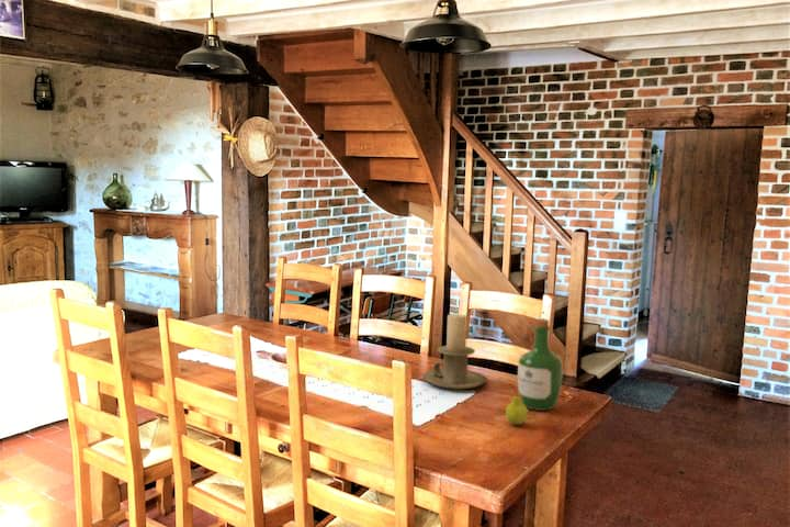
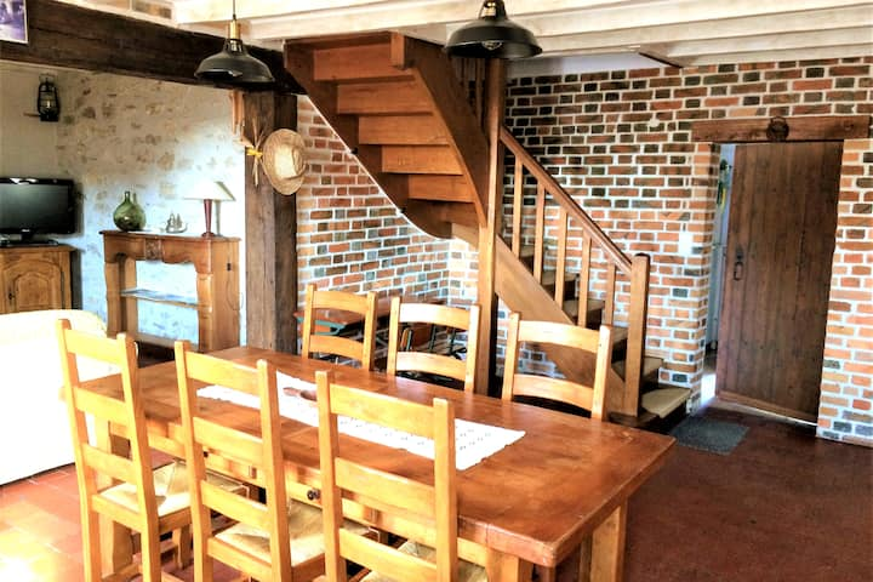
- candle holder [421,313,488,391]
- wine bottle [517,317,564,412]
- fruit [505,385,529,426]
